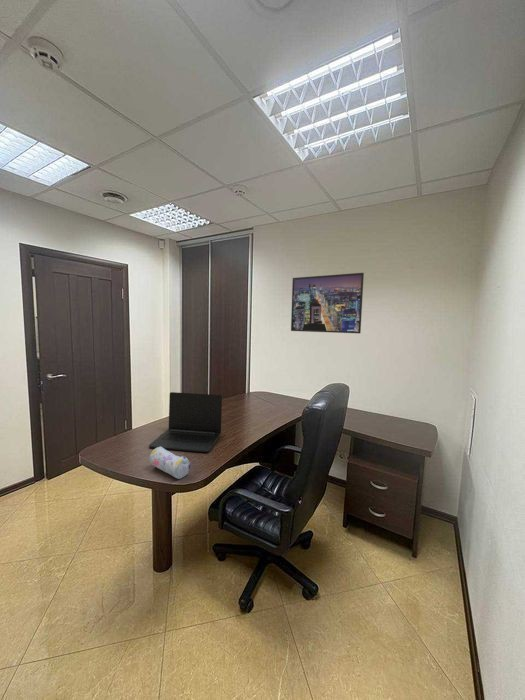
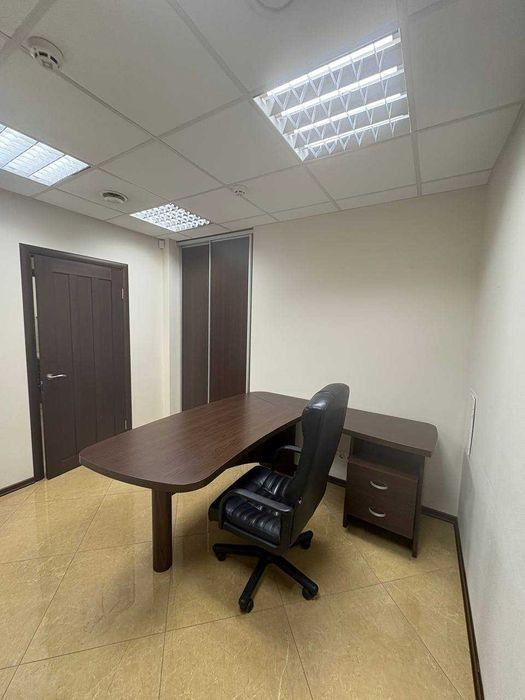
- laptop [148,391,223,453]
- pencil case [148,447,191,480]
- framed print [290,272,365,334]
